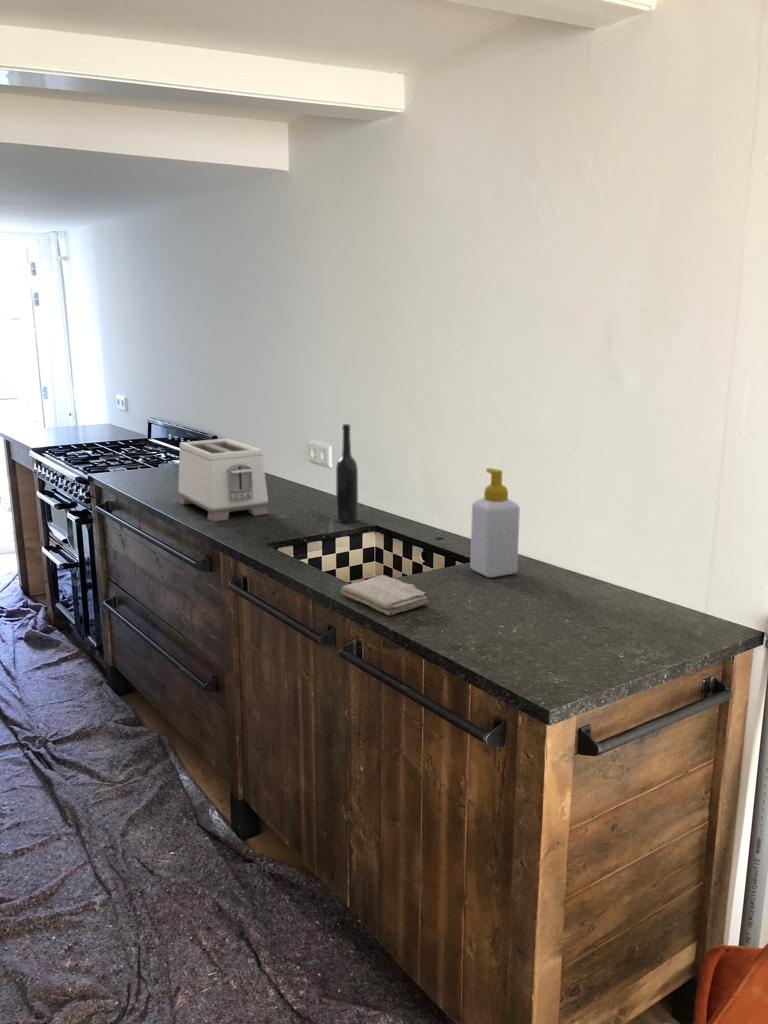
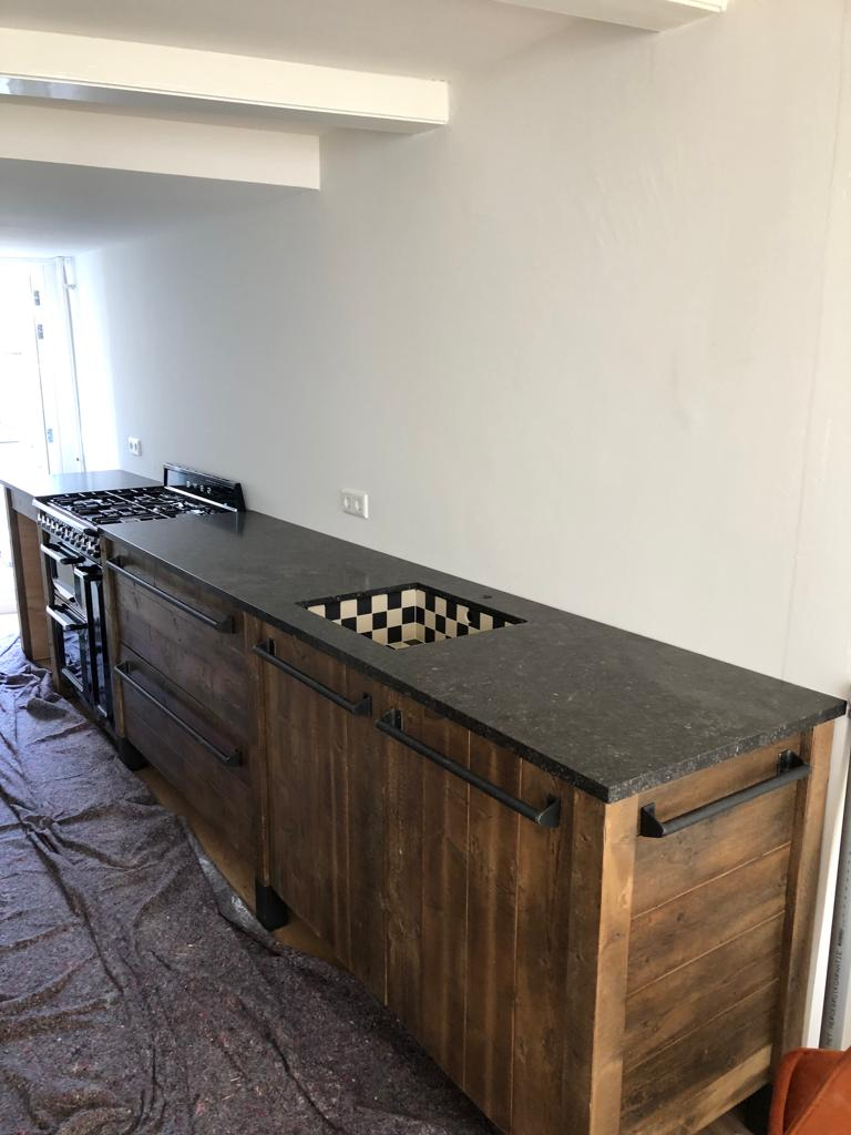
- washcloth [340,574,430,616]
- toaster [177,438,270,522]
- soap bottle [469,467,521,578]
- bottle [335,423,359,524]
